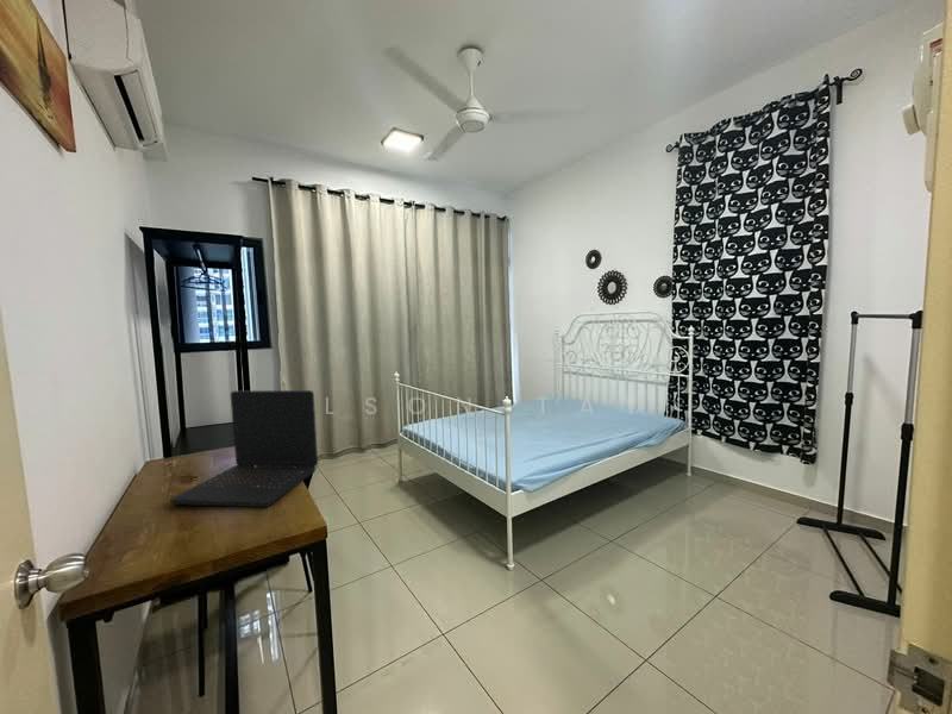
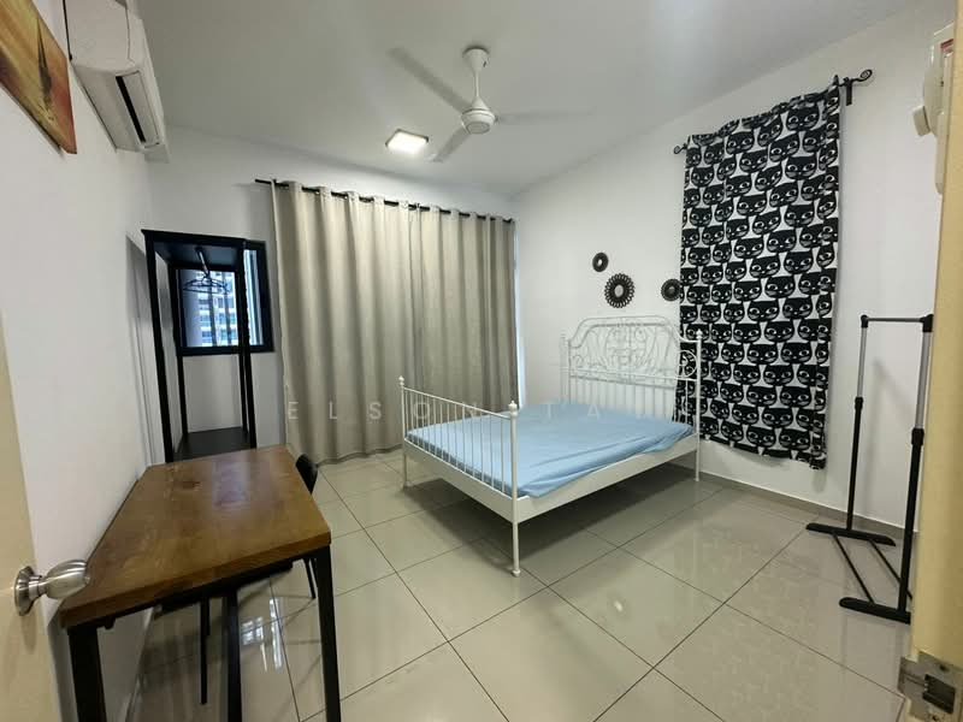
- laptop [169,389,319,508]
